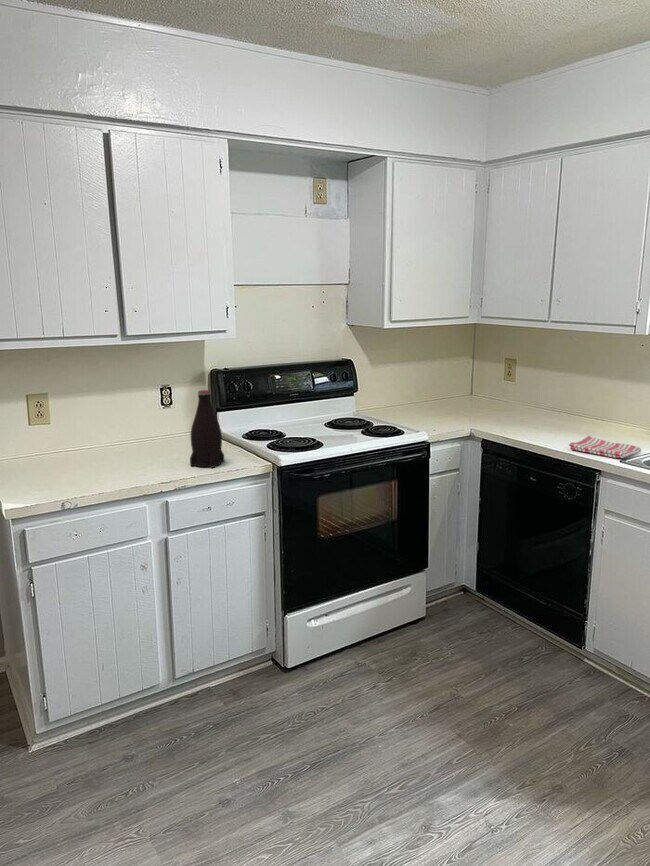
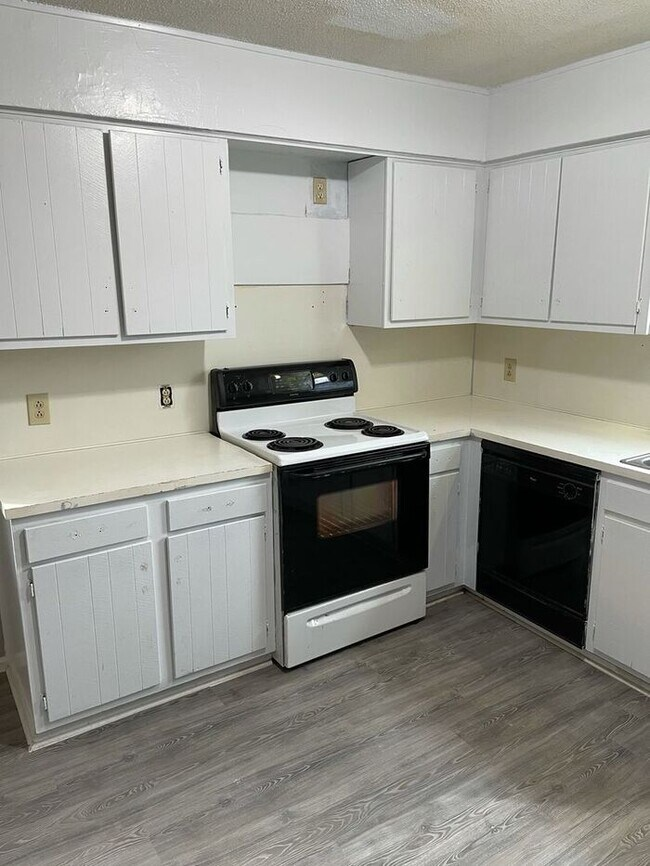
- bottle [189,389,225,469]
- dish towel [568,435,642,459]
